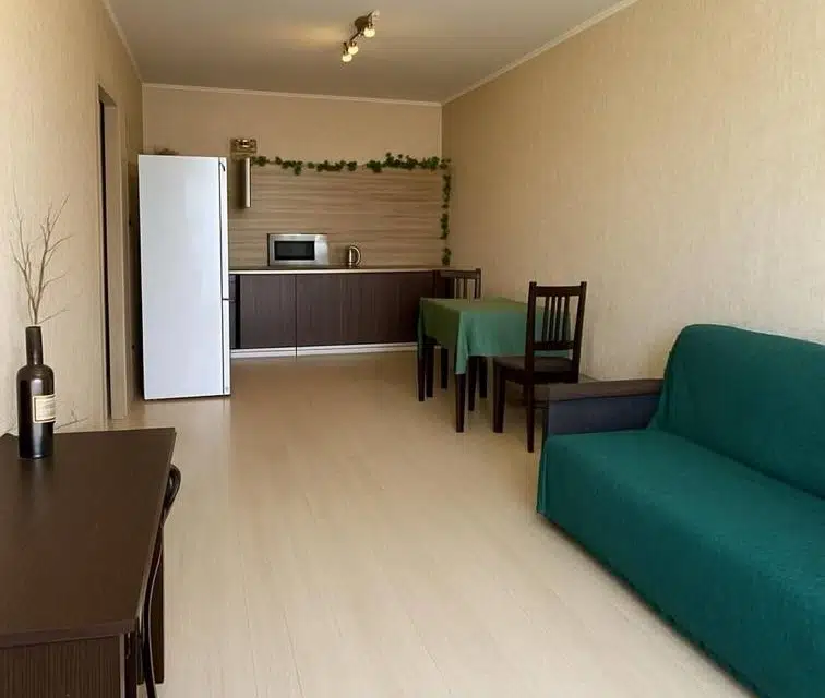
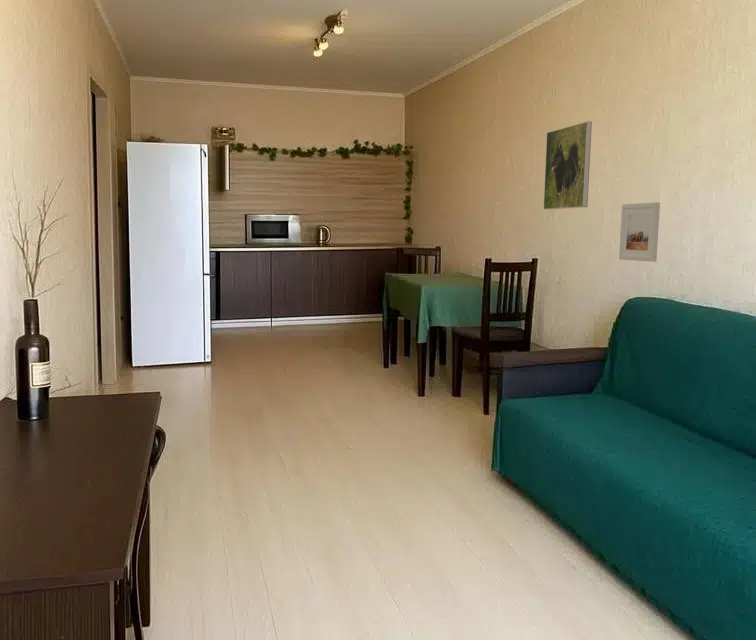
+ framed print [618,201,661,263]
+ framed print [543,120,593,211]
